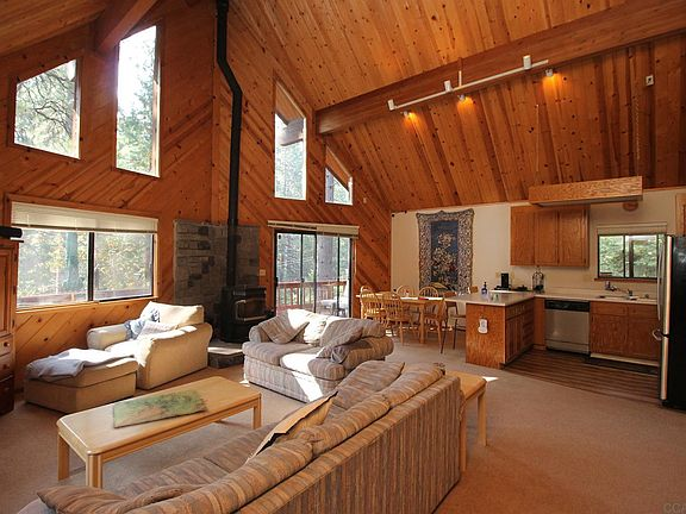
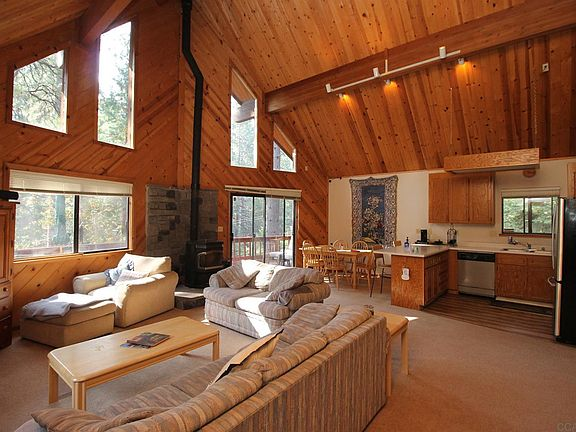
- board game [113,388,208,428]
